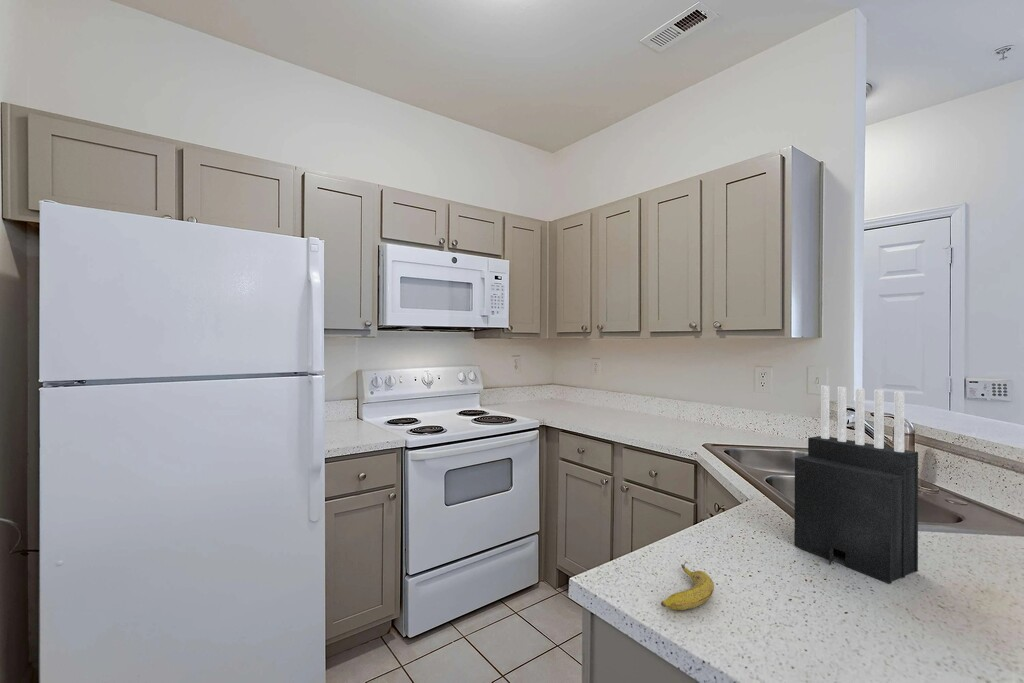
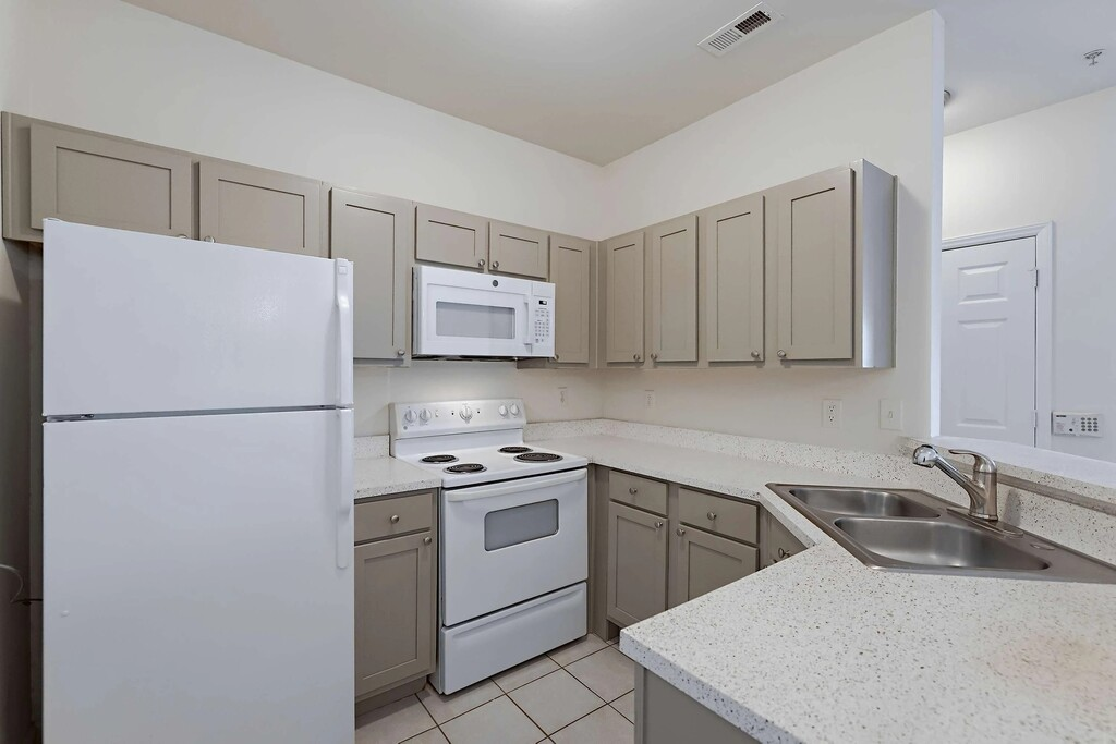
- banana [660,560,715,611]
- knife block [793,384,919,585]
